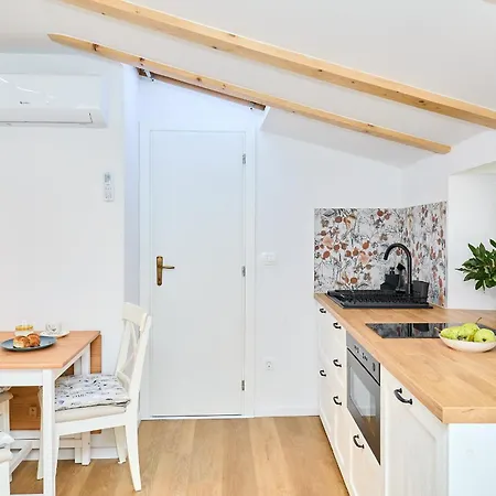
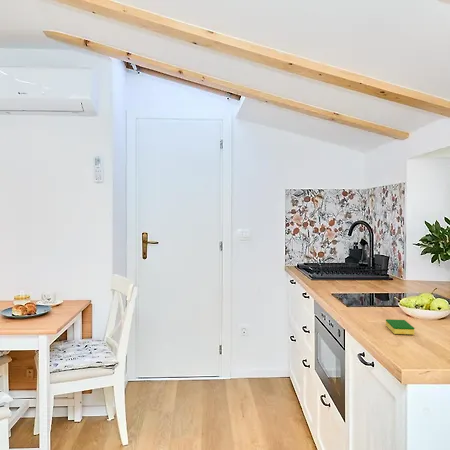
+ dish sponge [385,318,415,336]
